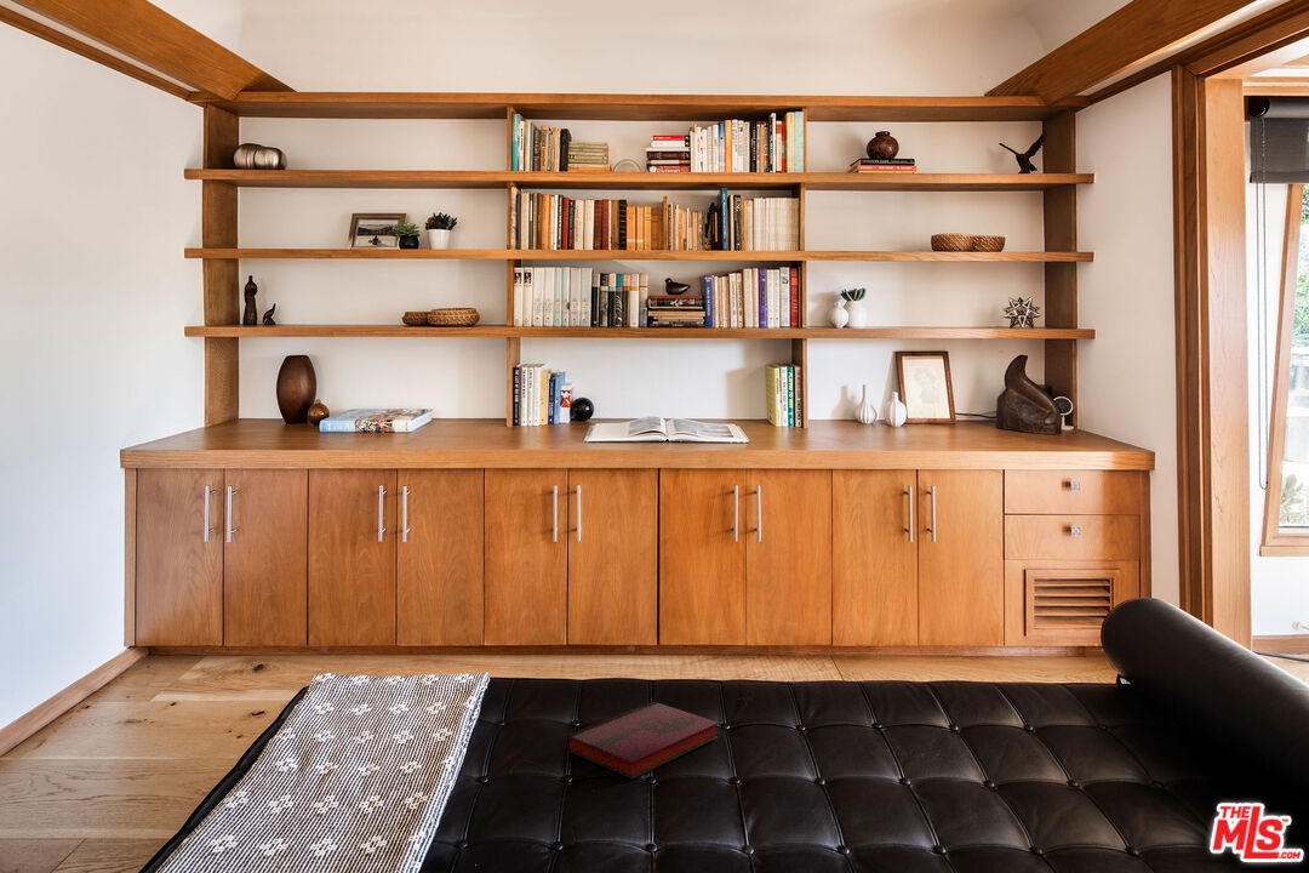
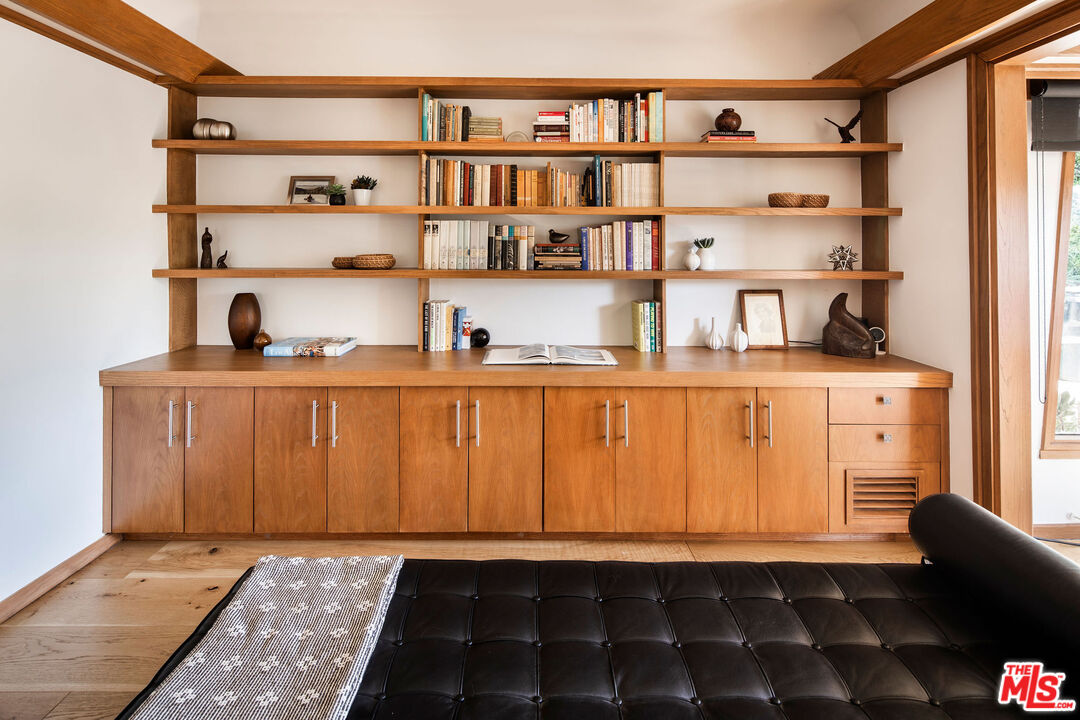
- hardback book [566,701,719,780]
